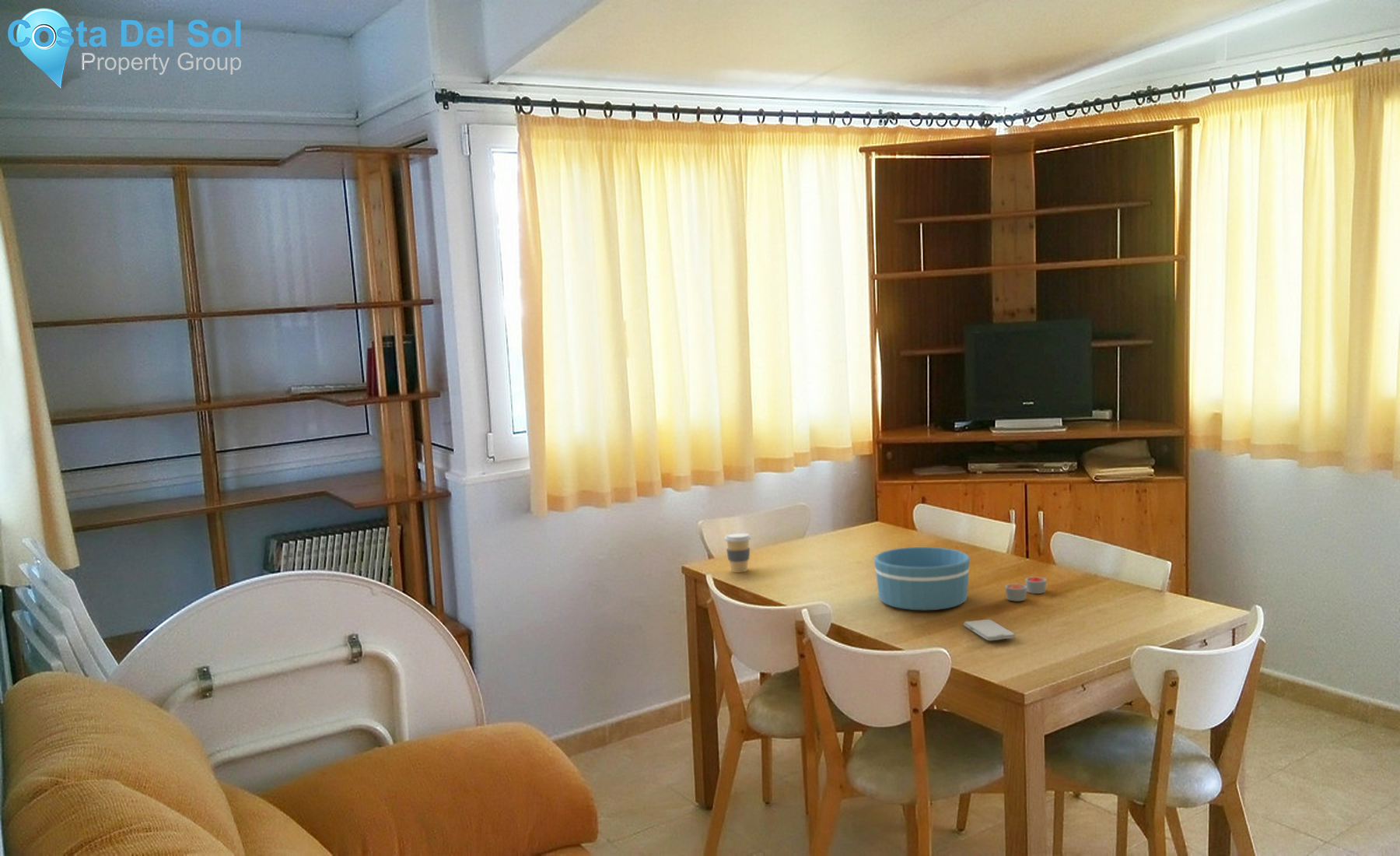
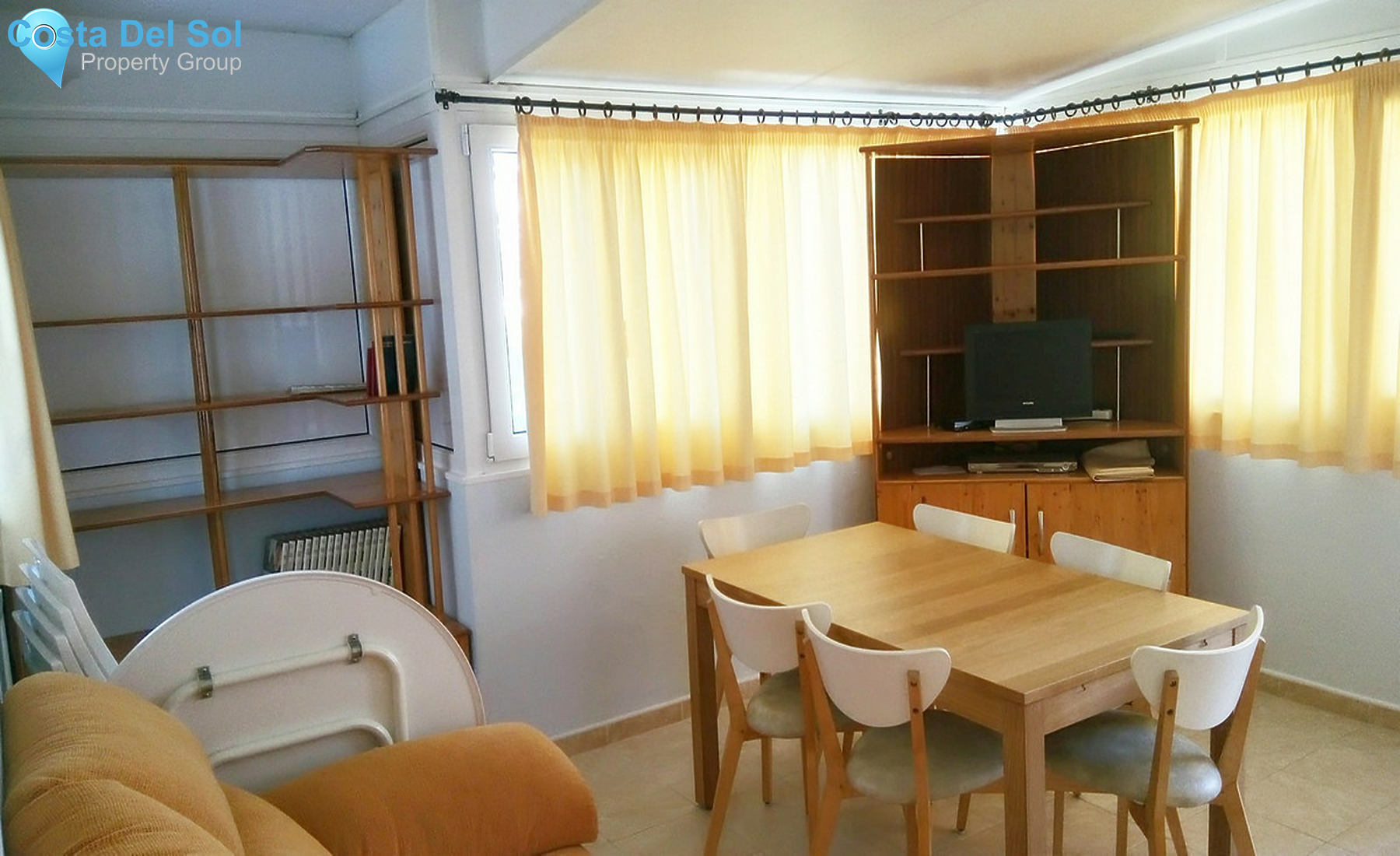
- coffee cup [723,532,752,574]
- bowl [873,546,971,611]
- candle [1004,576,1048,602]
- smartphone [963,619,1016,641]
